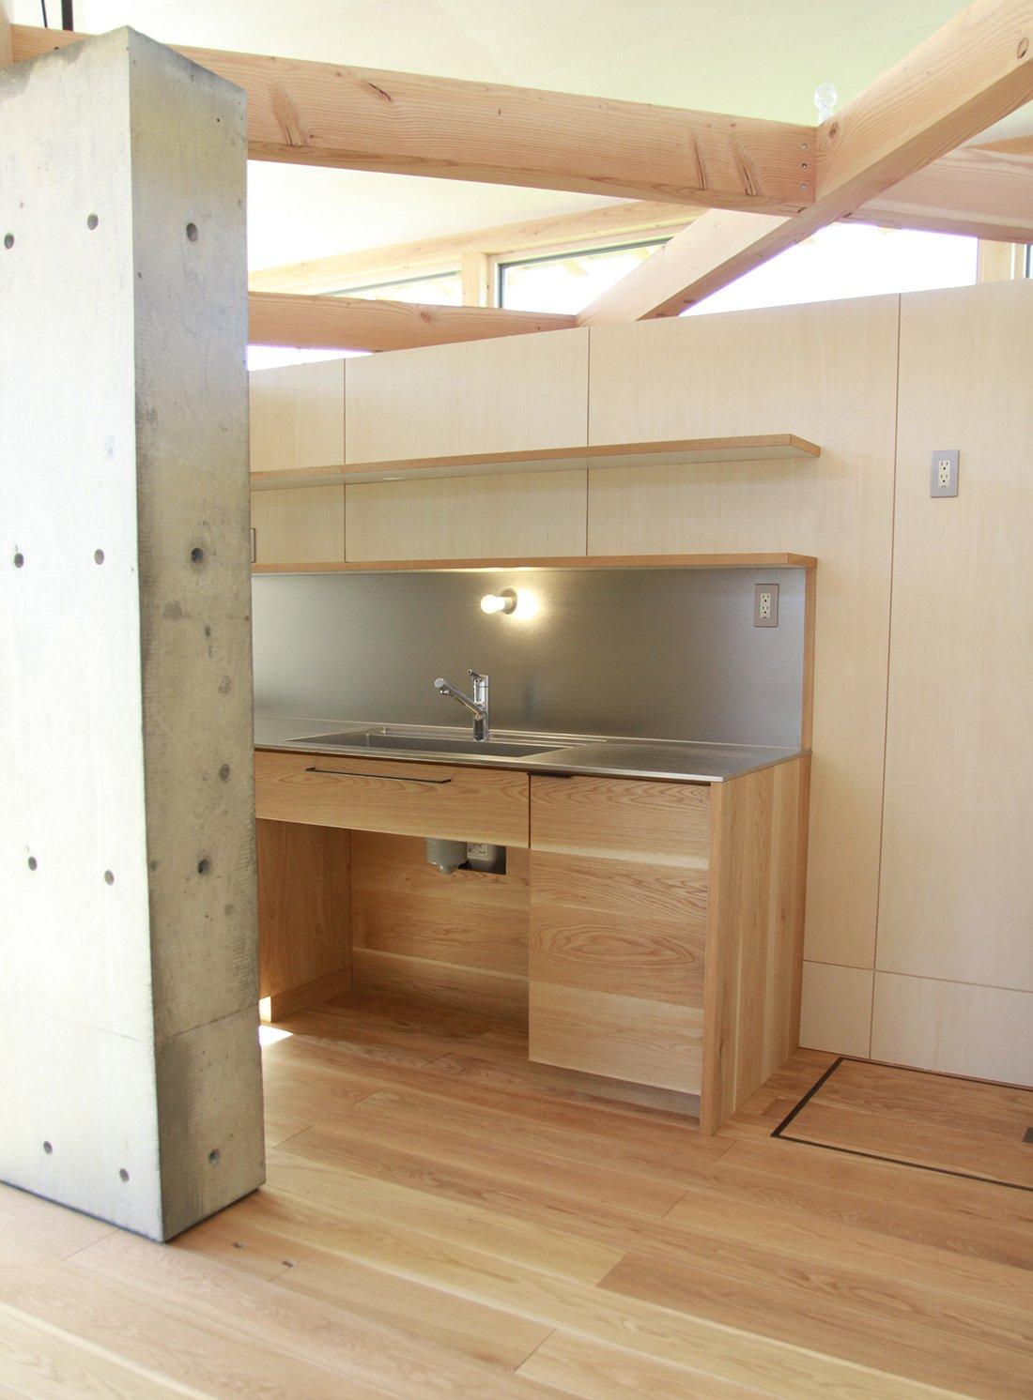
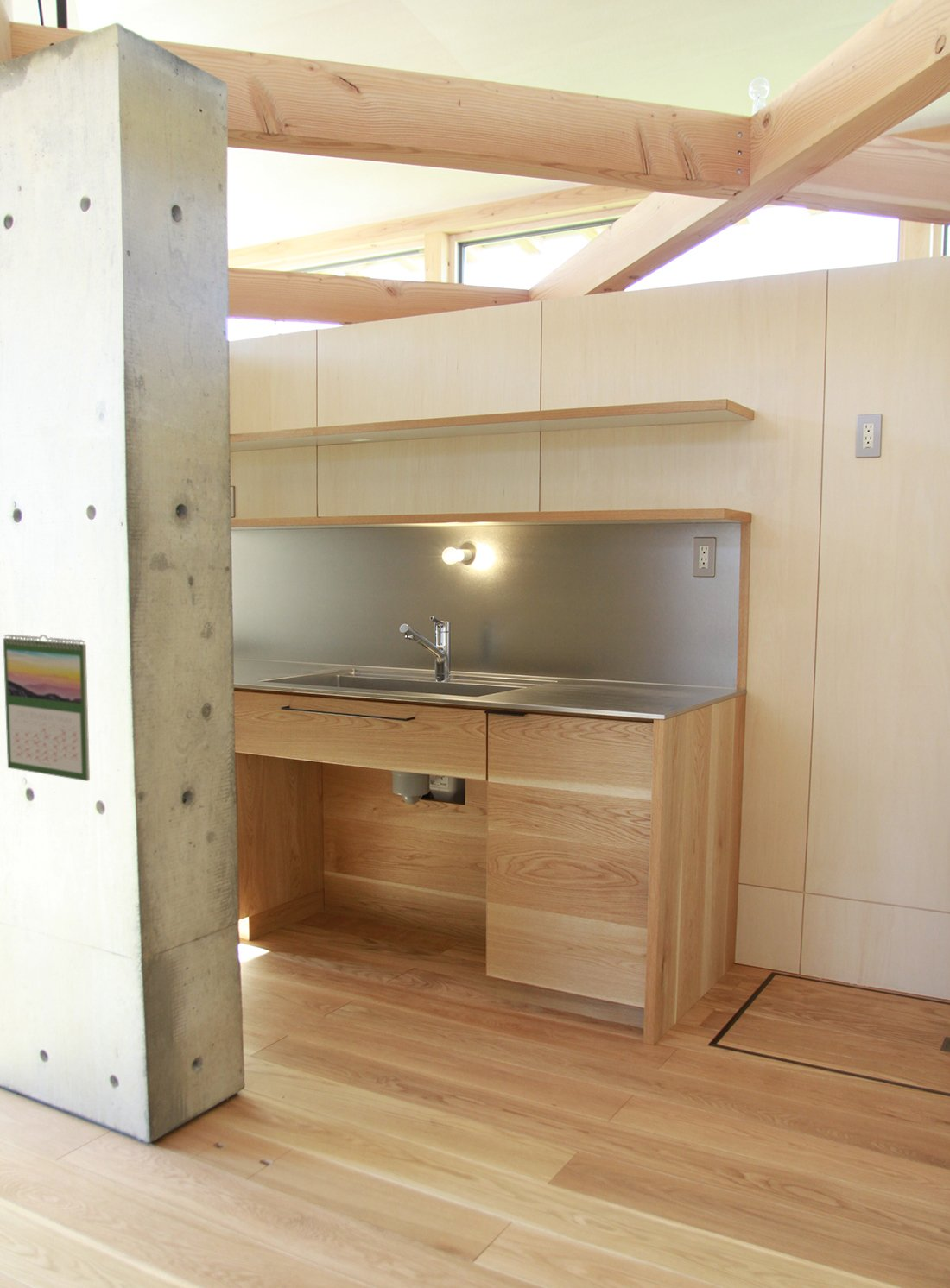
+ calendar [3,634,91,782]
